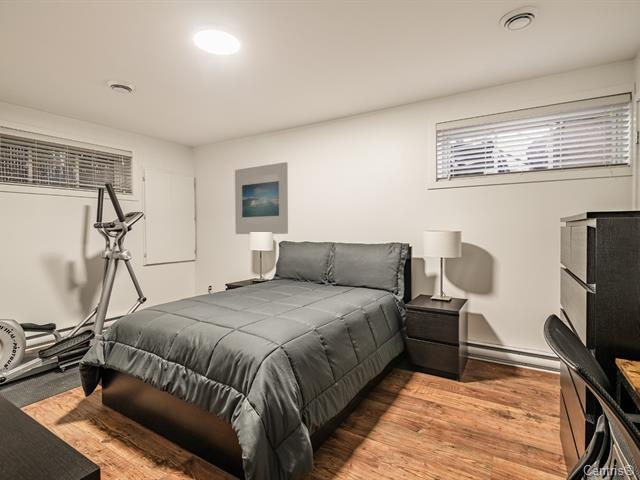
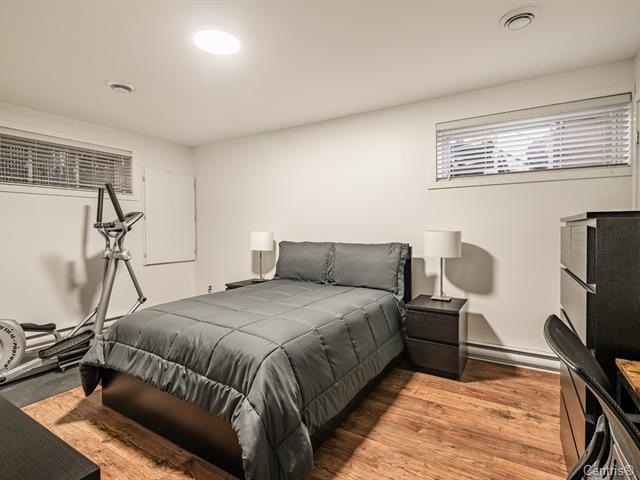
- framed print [234,161,289,235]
